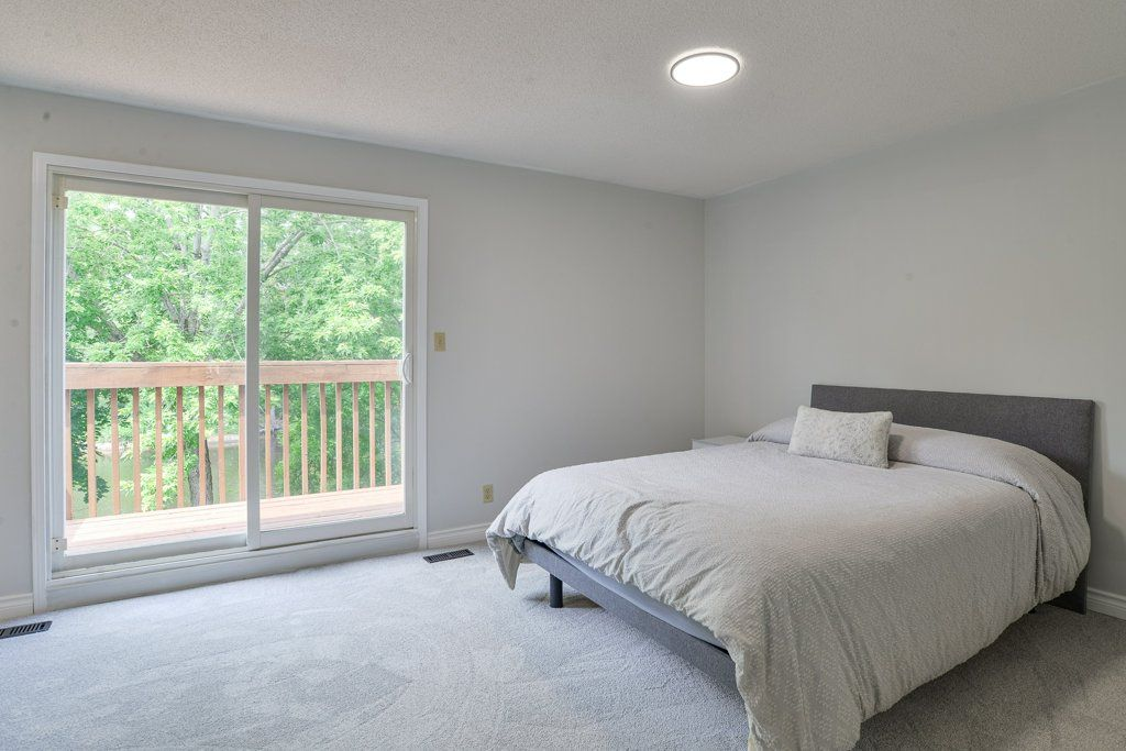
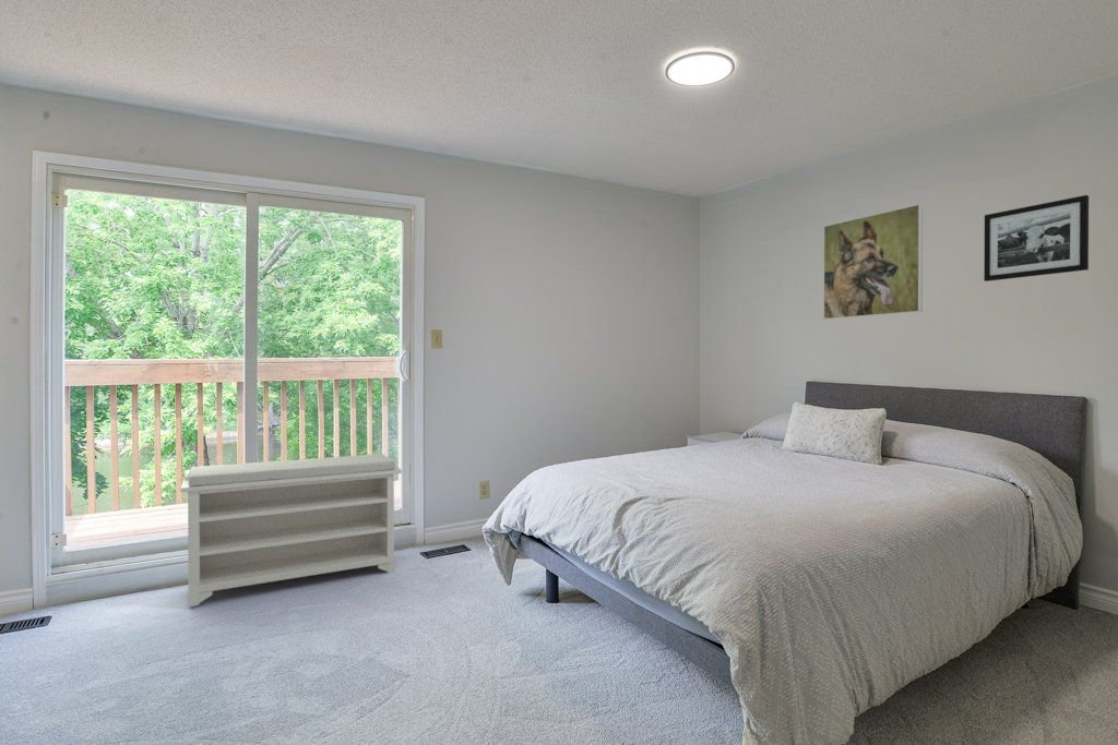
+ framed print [822,203,924,321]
+ picture frame [983,194,1090,283]
+ bench [180,453,403,608]
